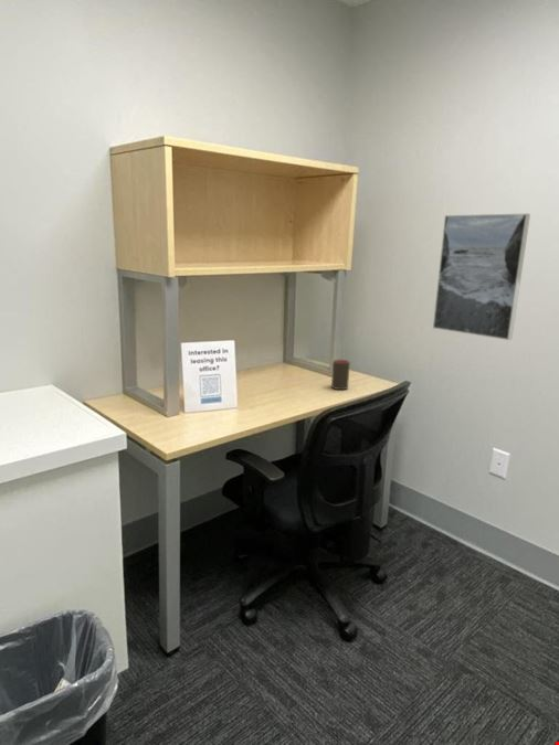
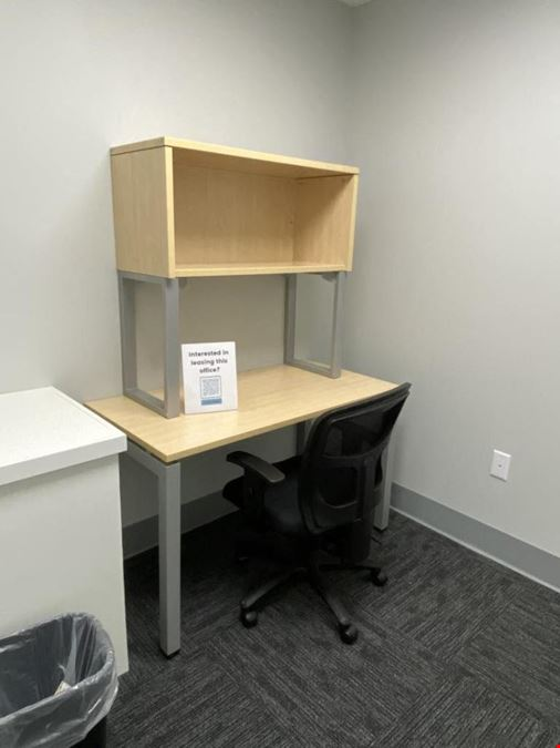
- cup [330,359,351,391]
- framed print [432,213,531,341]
